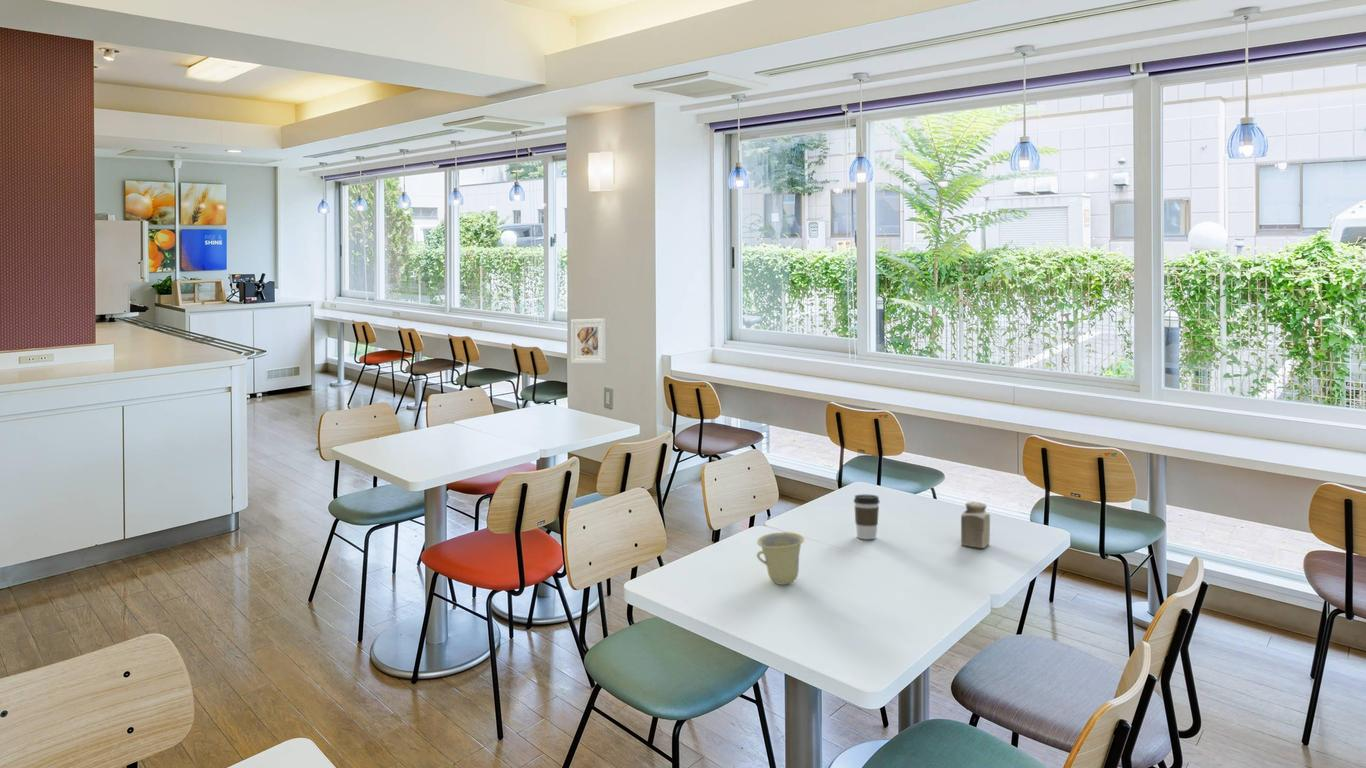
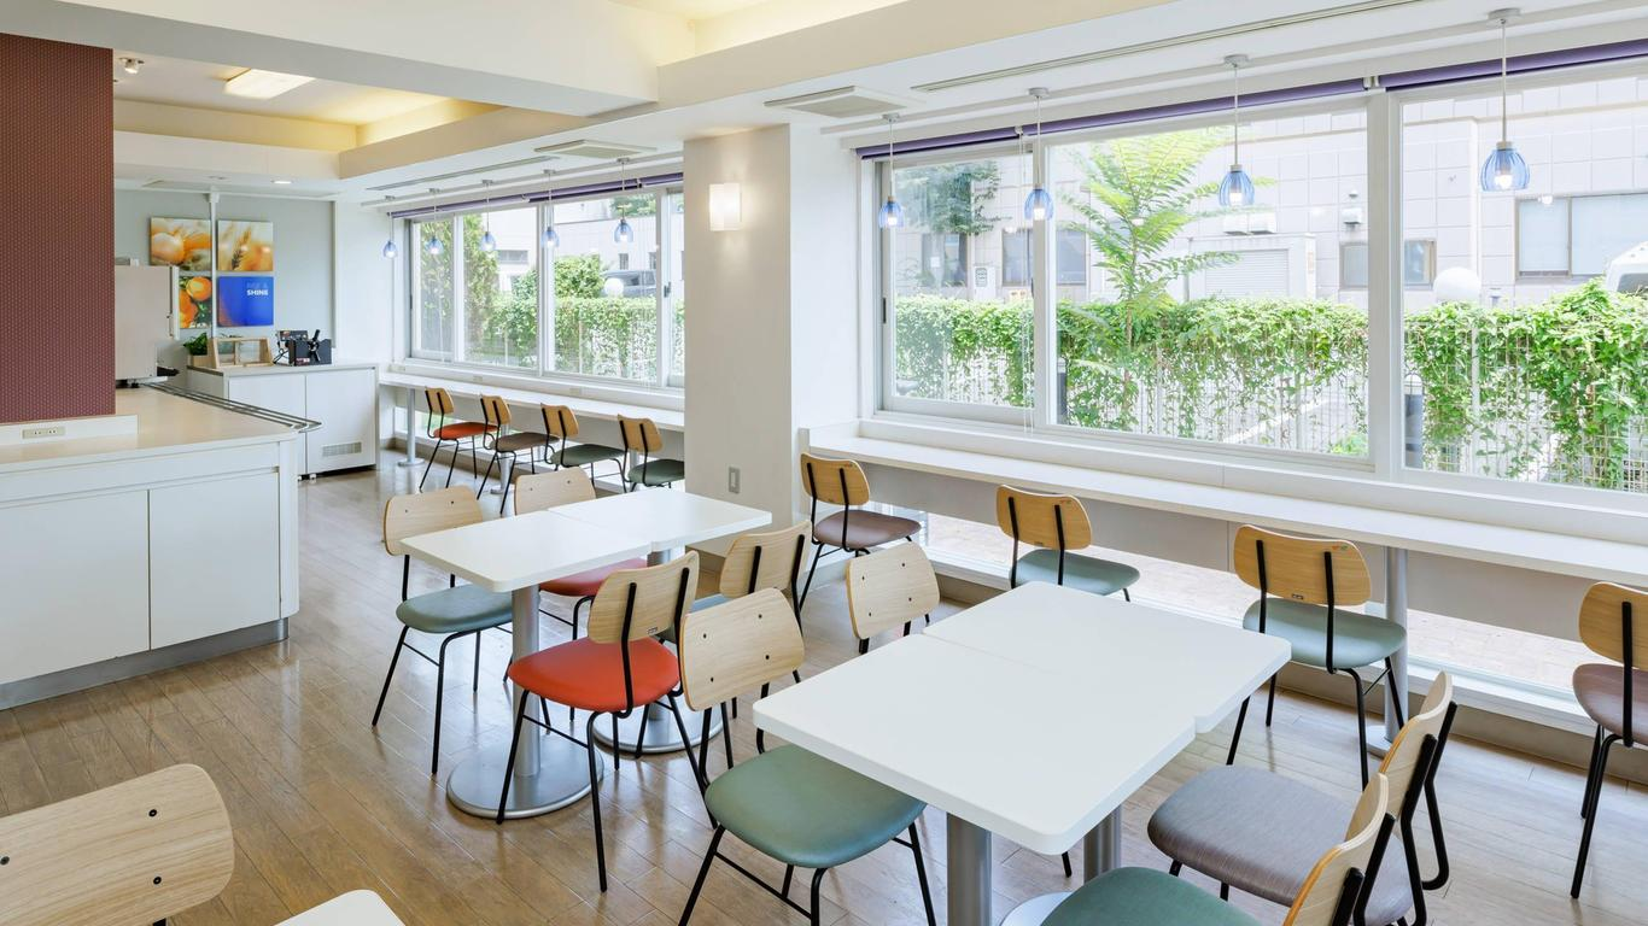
- coffee cup [853,493,881,540]
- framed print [570,317,607,364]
- cup [756,531,805,586]
- salt shaker [960,501,991,549]
